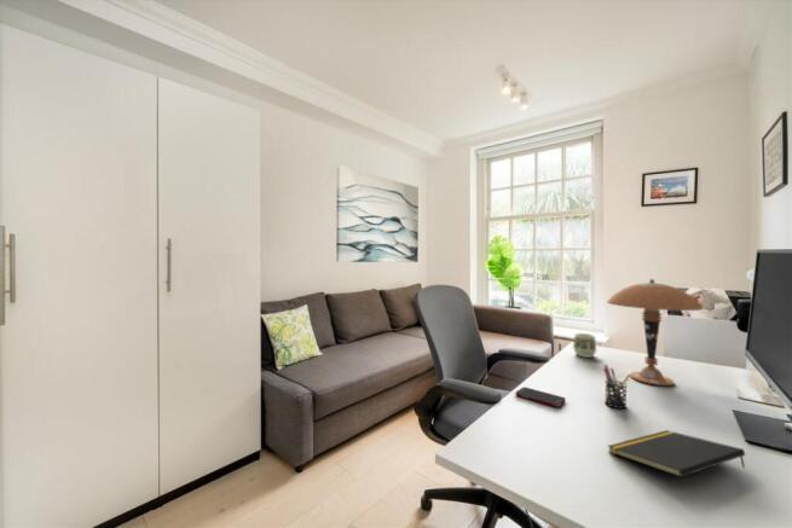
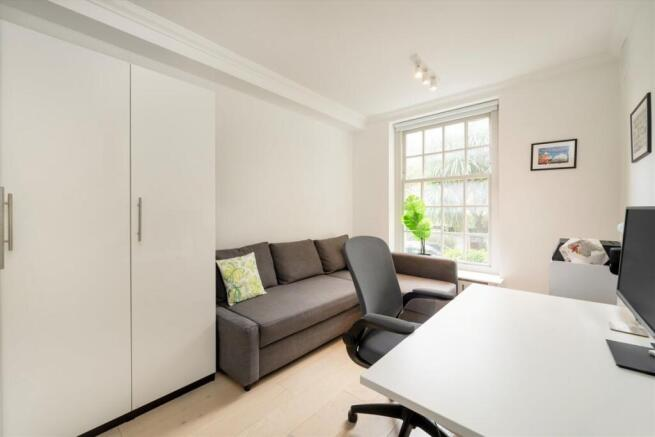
- wall art [335,164,420,263]
- cup [572,332,597,359]
- cell phone [514,385,567,408]
- table lamp [606,278,705,387]
- pen holder [602,364,631,410]
- notepad [606,429,746,478]
